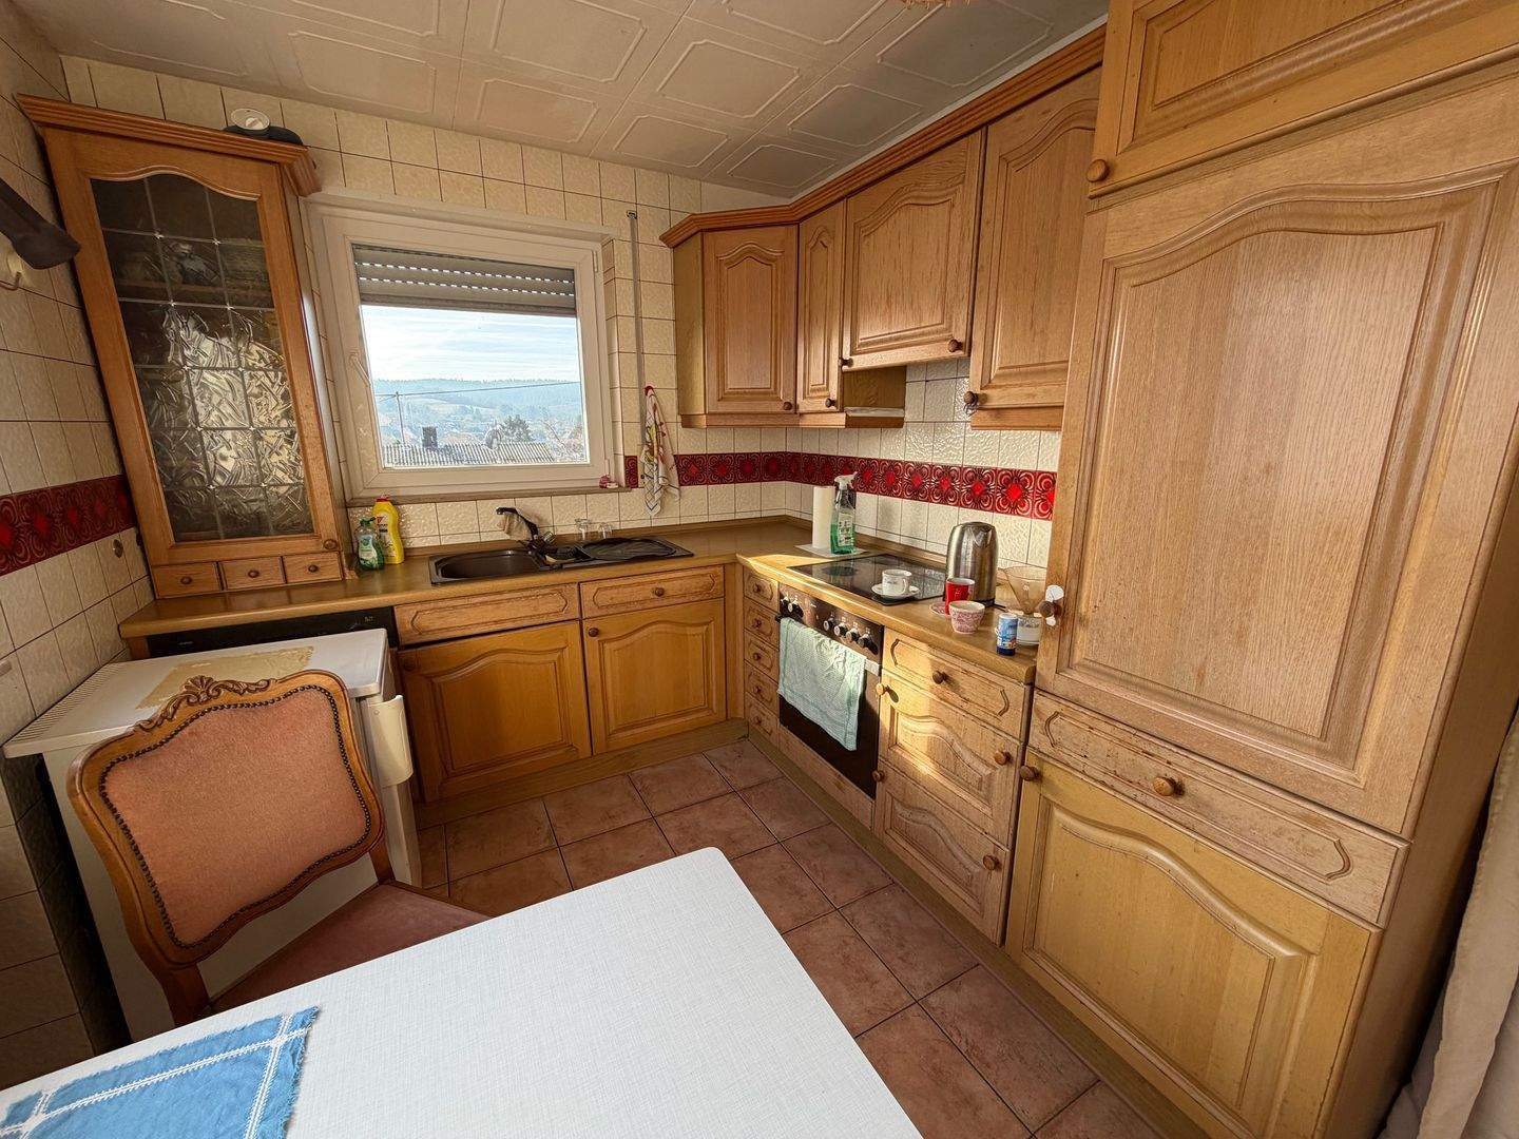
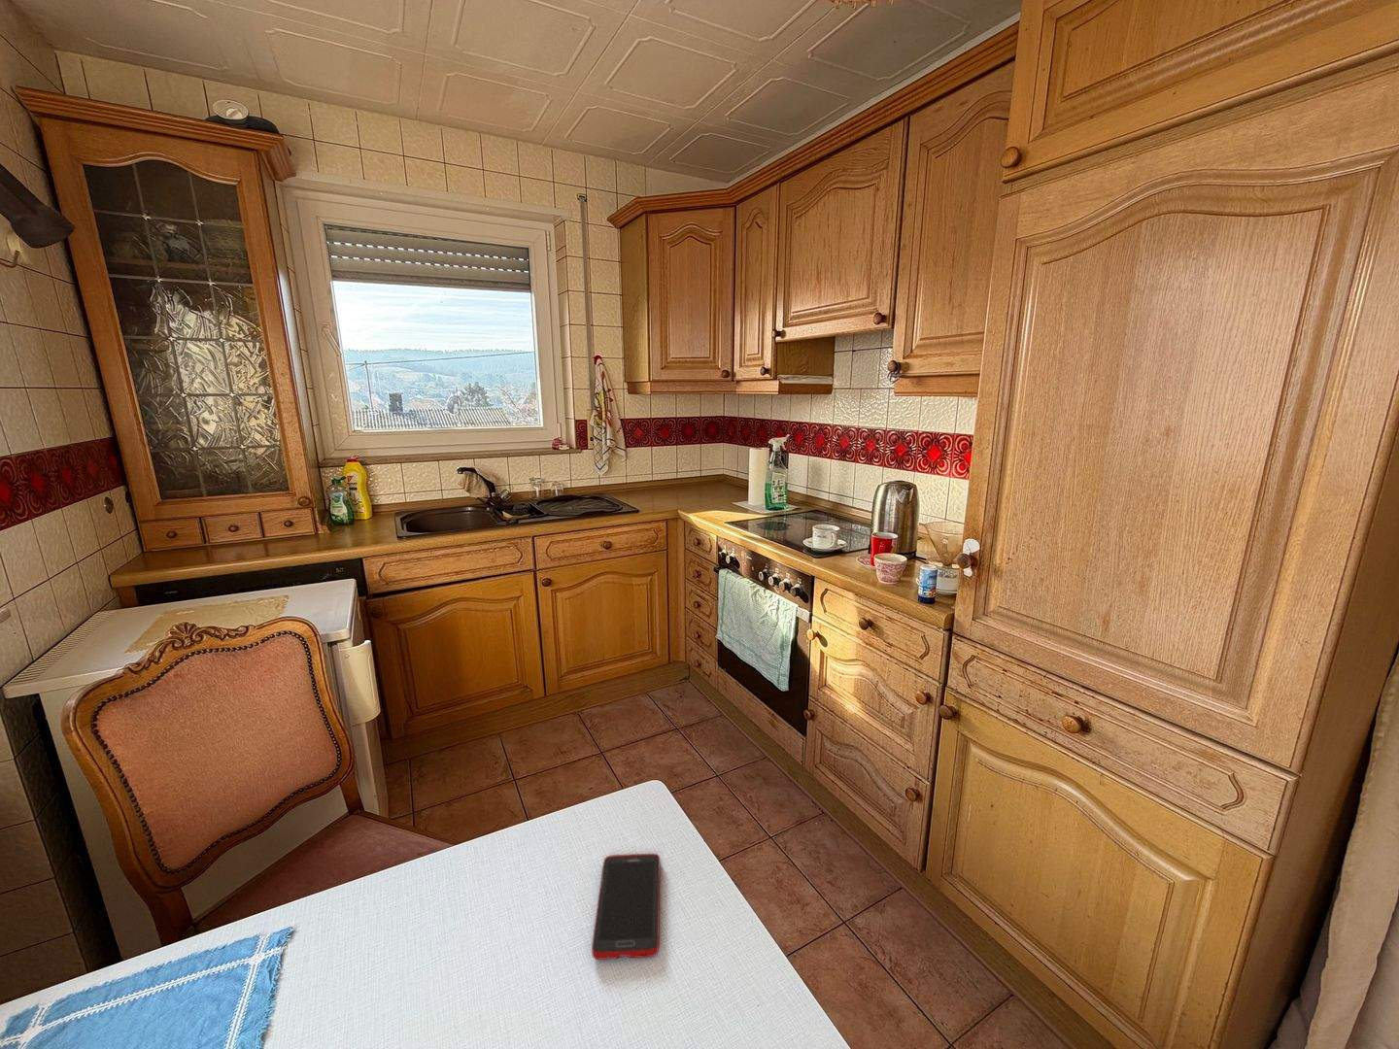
+ cell phone [590,853,661,961]
